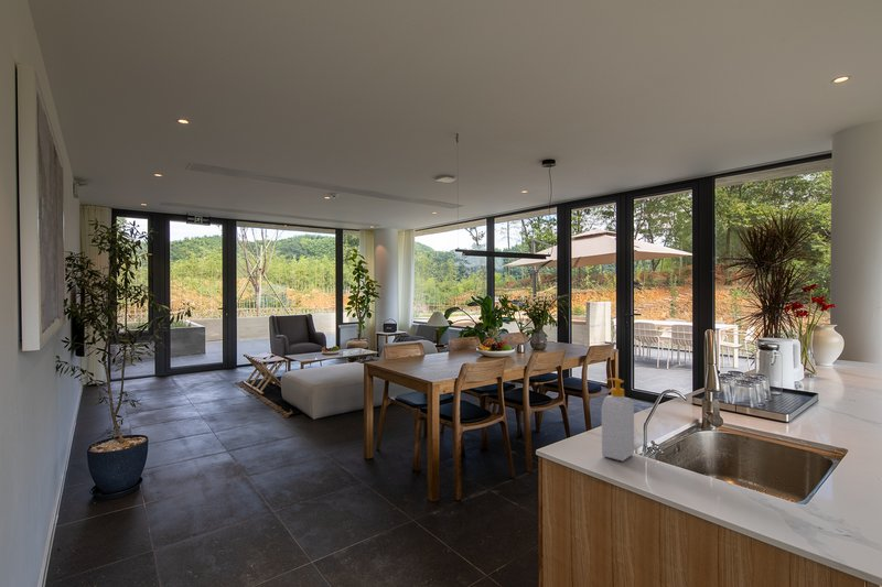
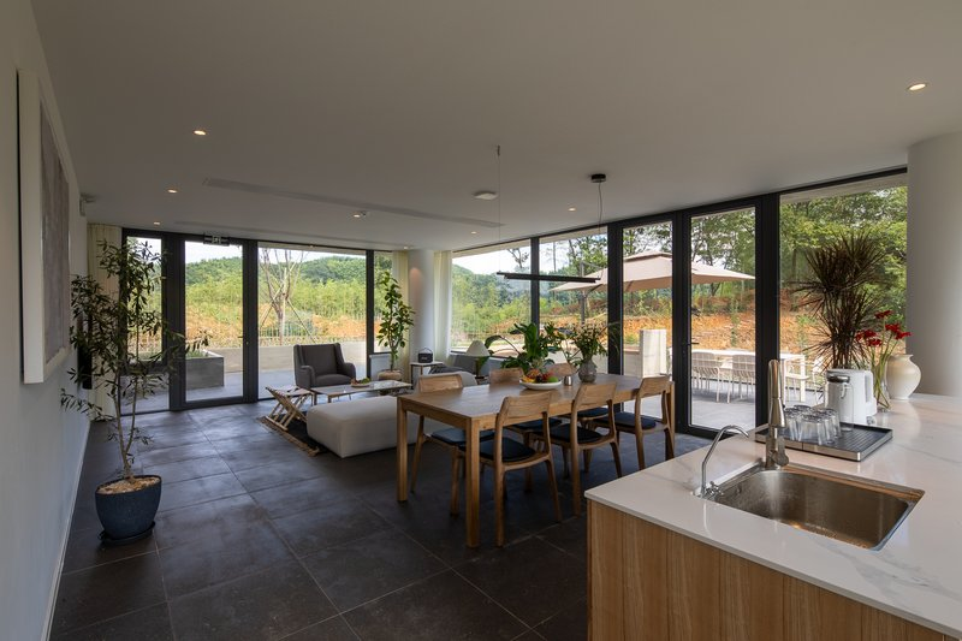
- soap bottle [601,377,635,463]
